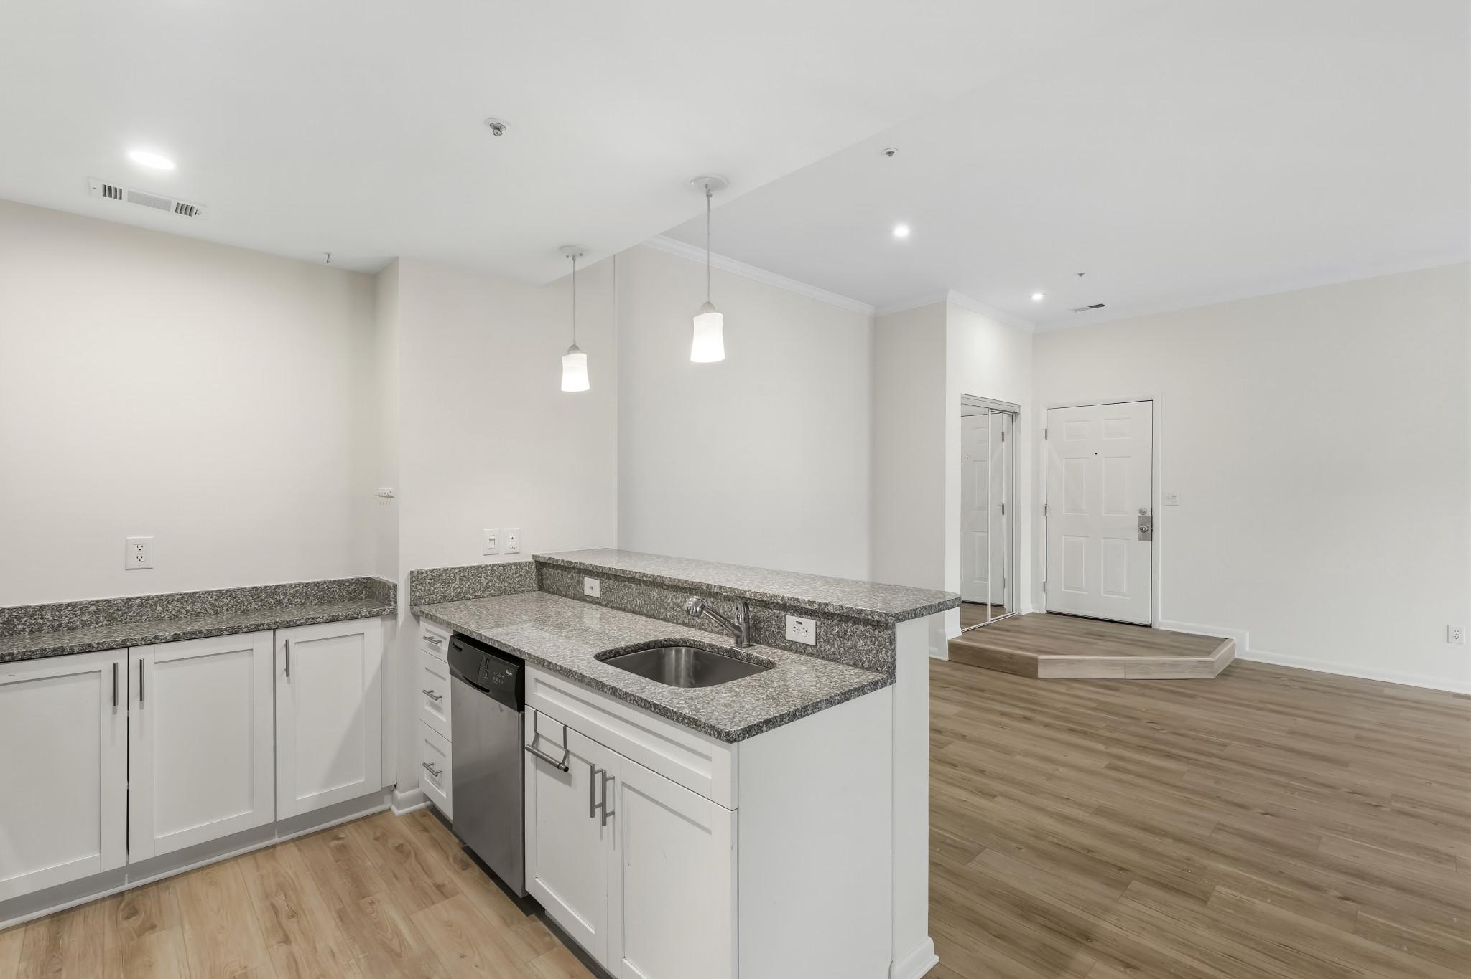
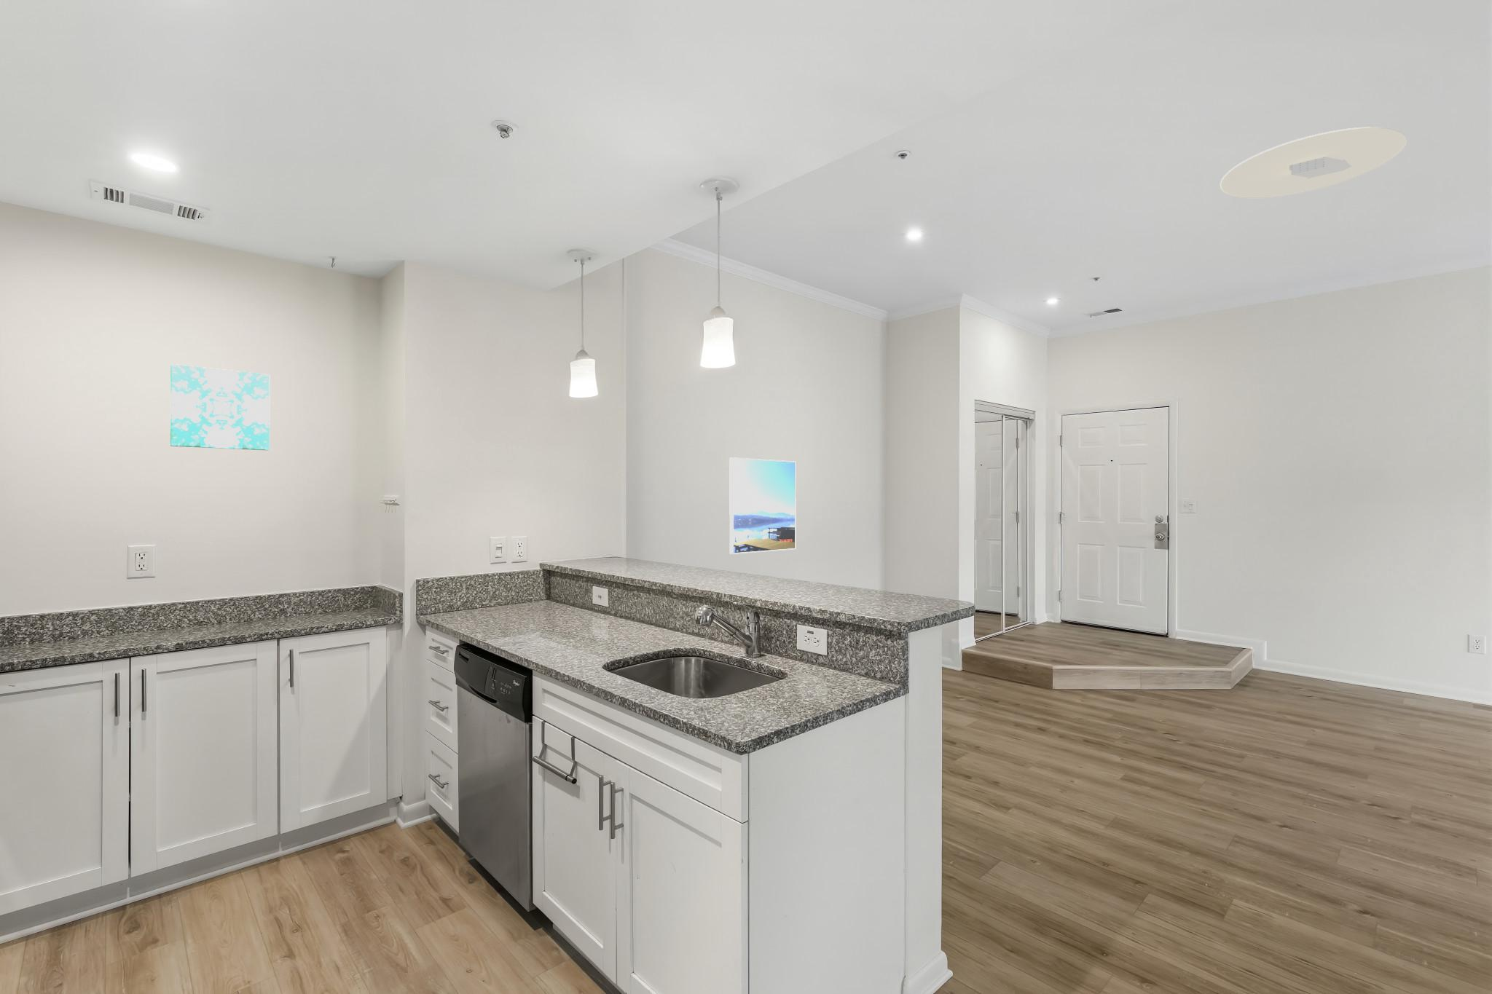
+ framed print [729,457,796,555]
+ wall art [170,364,271,450]
+ ceiling light [1219,126,1408,200]
